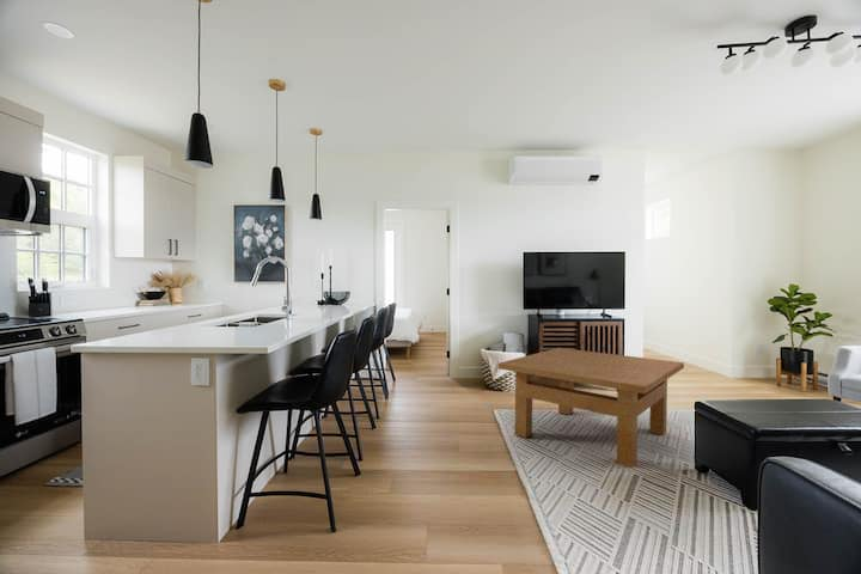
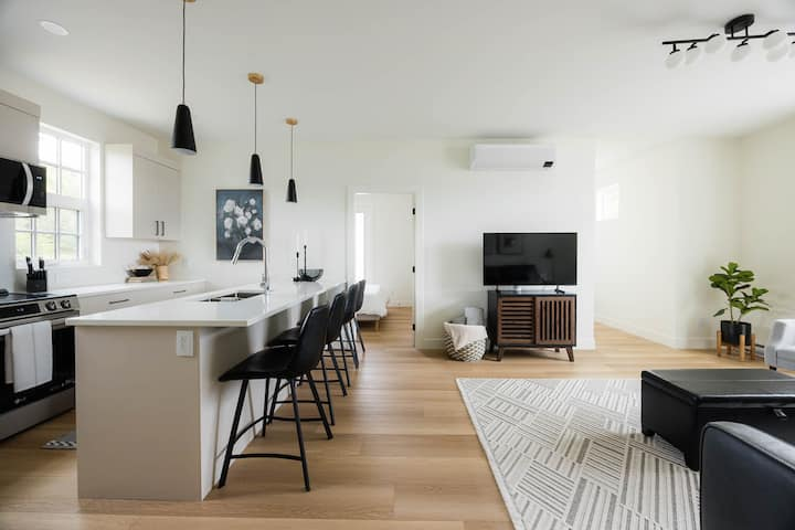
- table [497,347,685,469]
